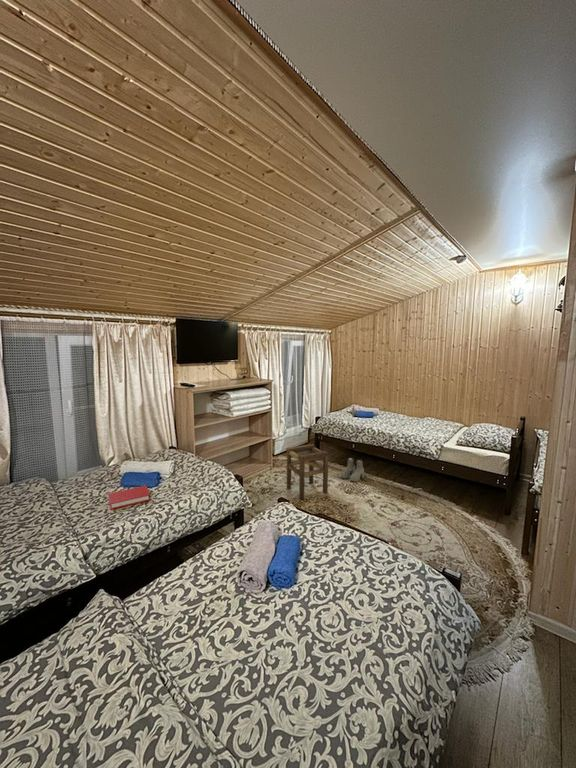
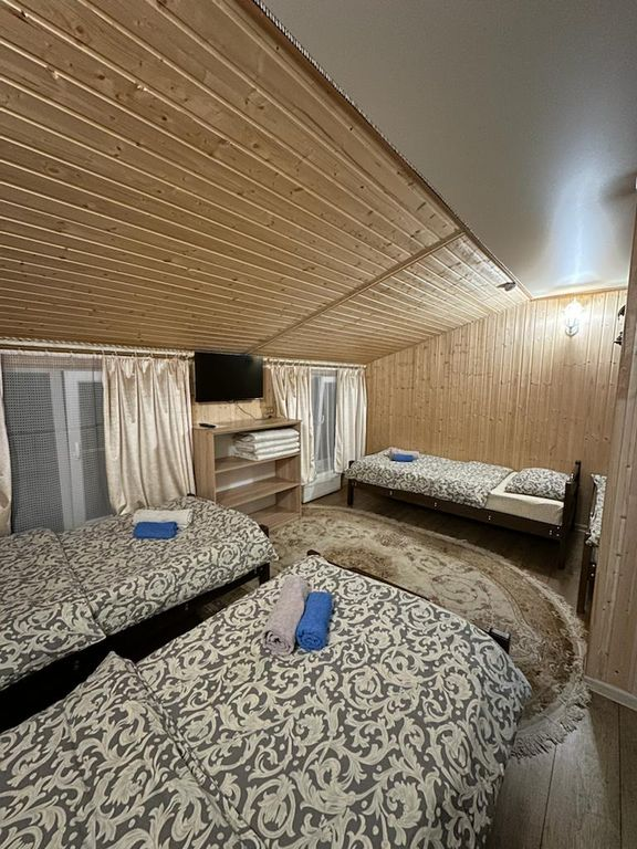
- book [107,485,151,510]
- stool [285,443,329,501]
- boots [340,456,365,482]
